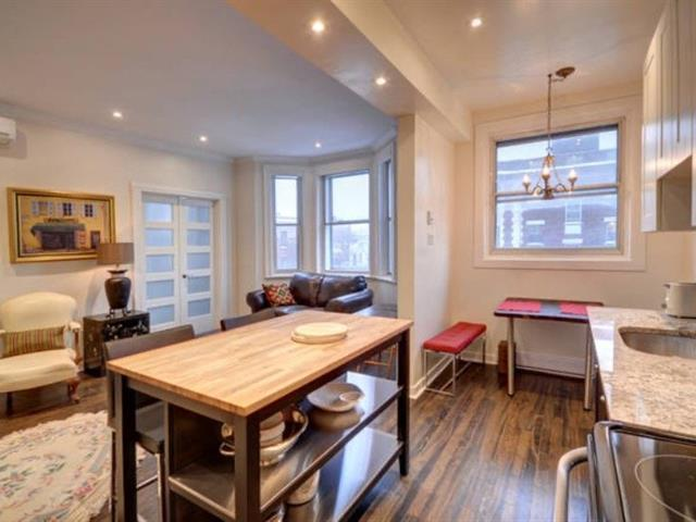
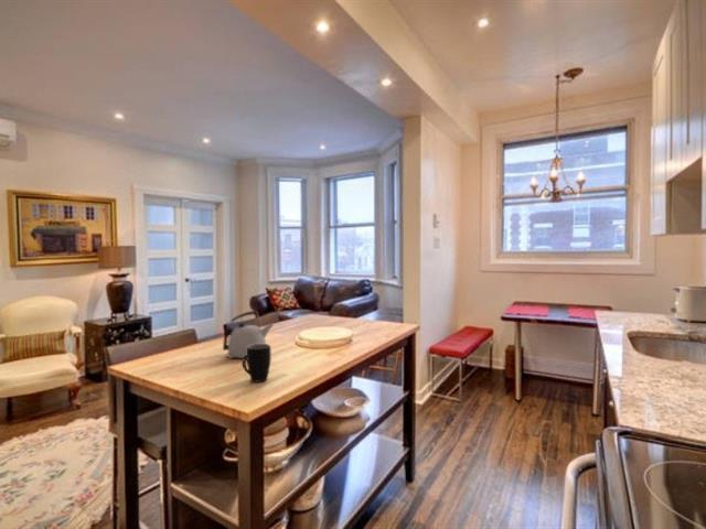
+ mug [242,343,272,384]
+ kettle [222,310,275,359]
